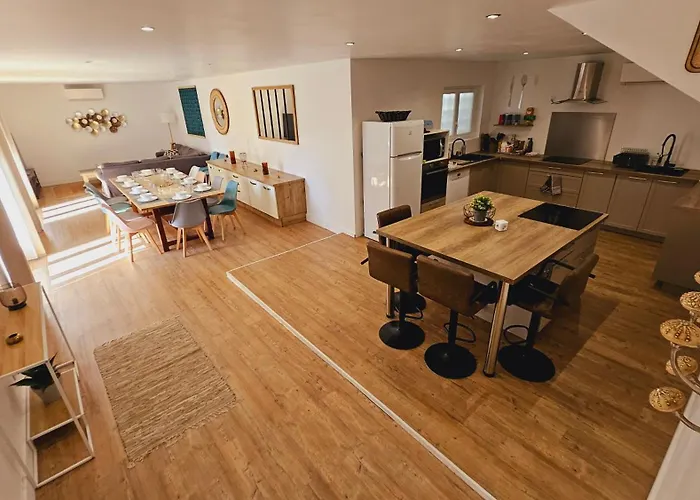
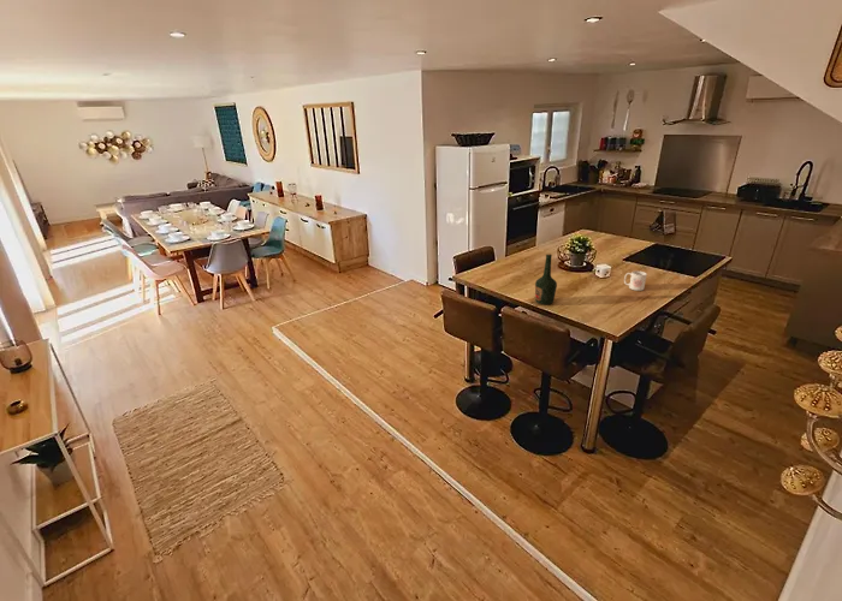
+ mug [623,270,648,292]
+ bottle [534,252,558,305]
